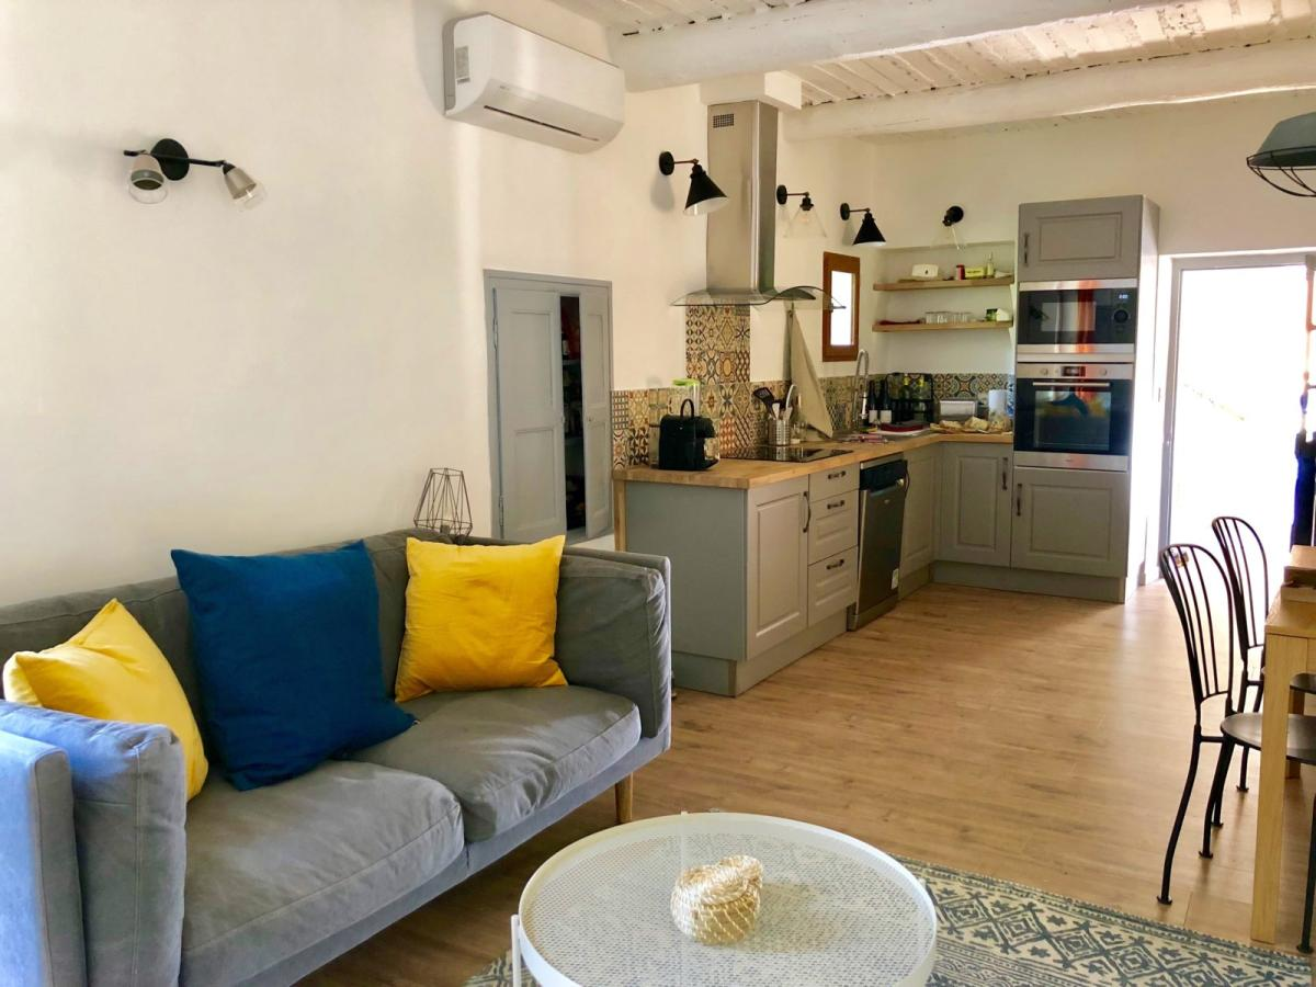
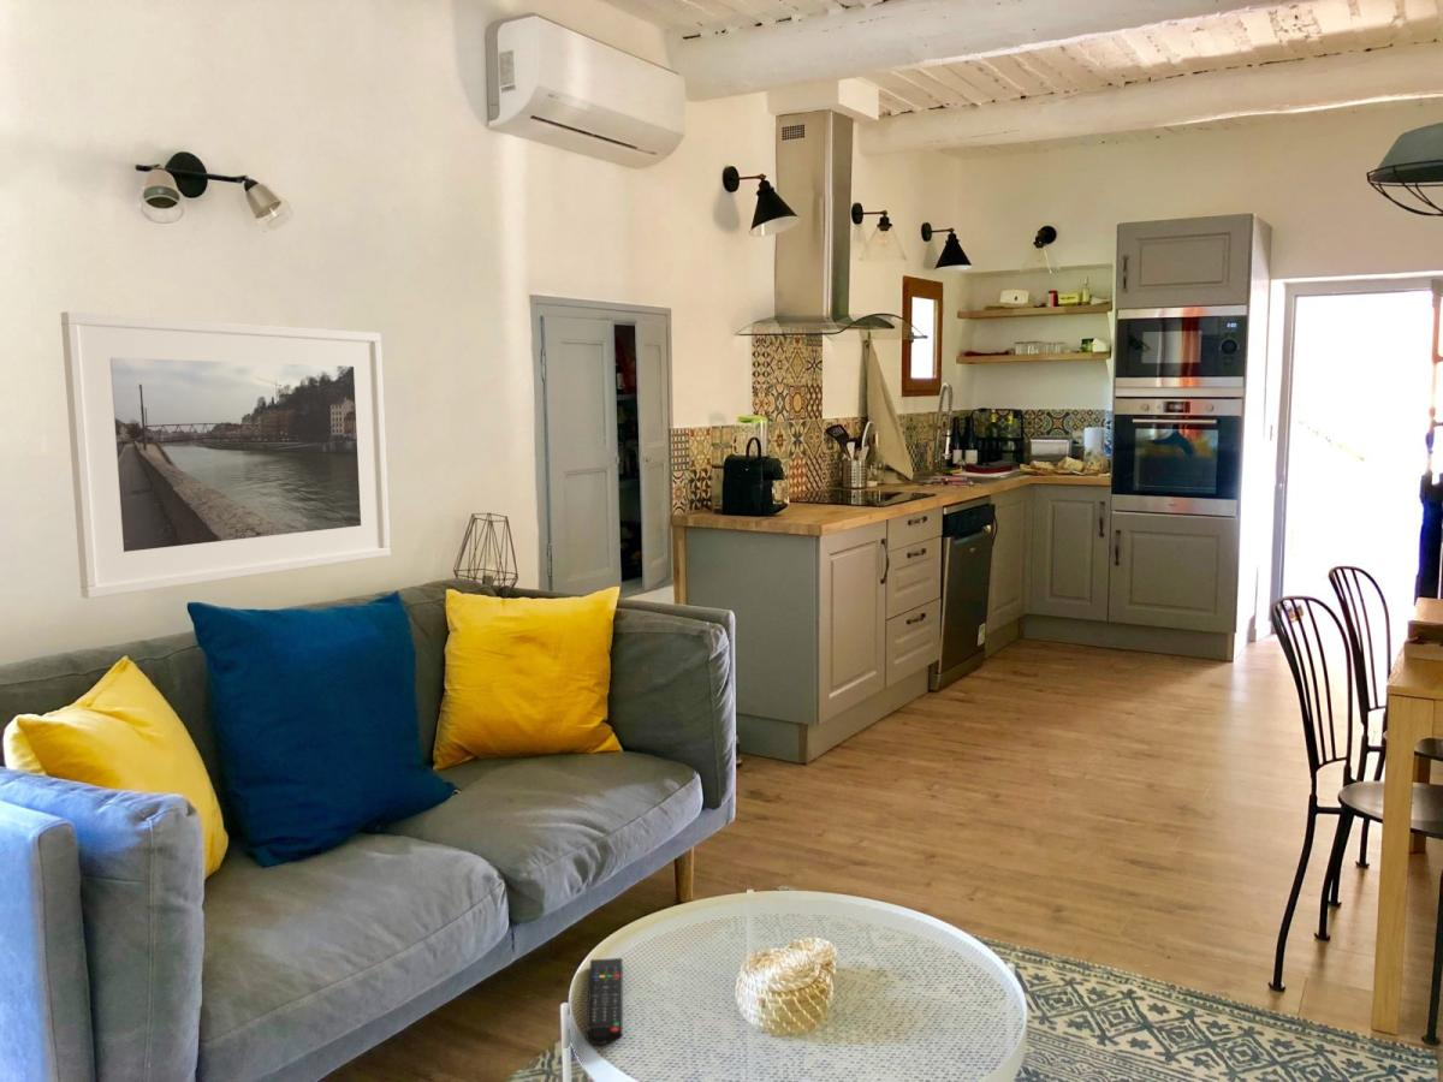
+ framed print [60,310,391,600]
+ remote control [584,957,623,1046]
